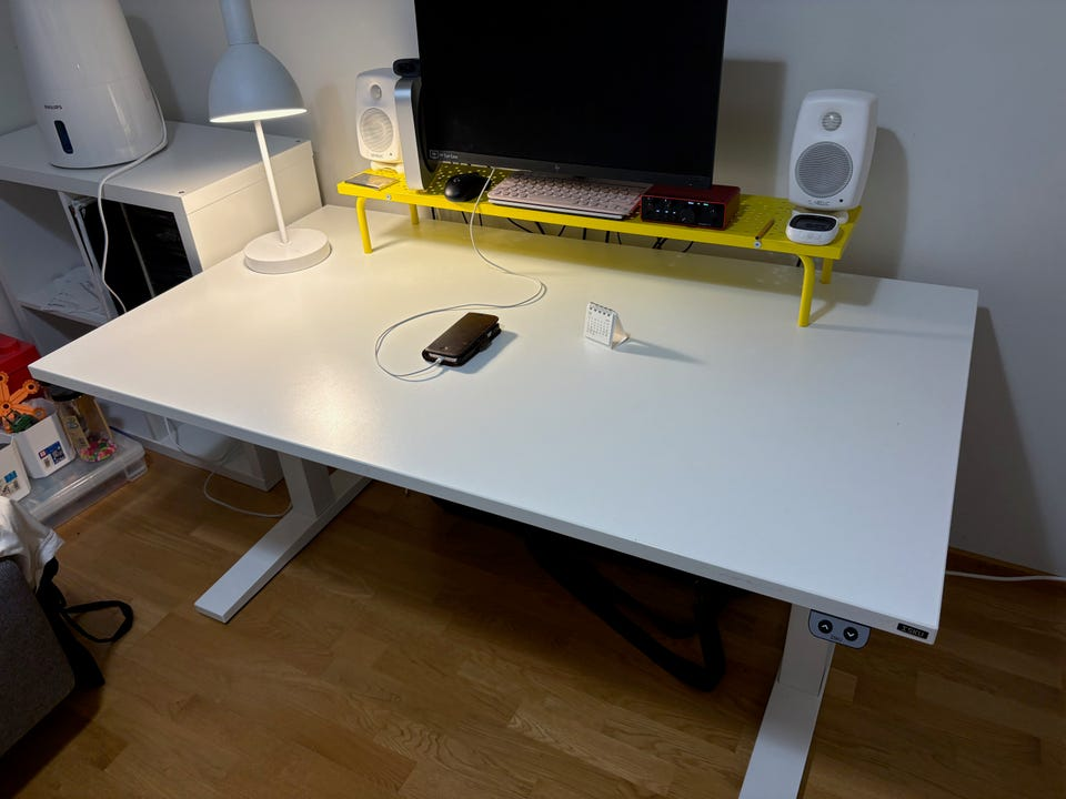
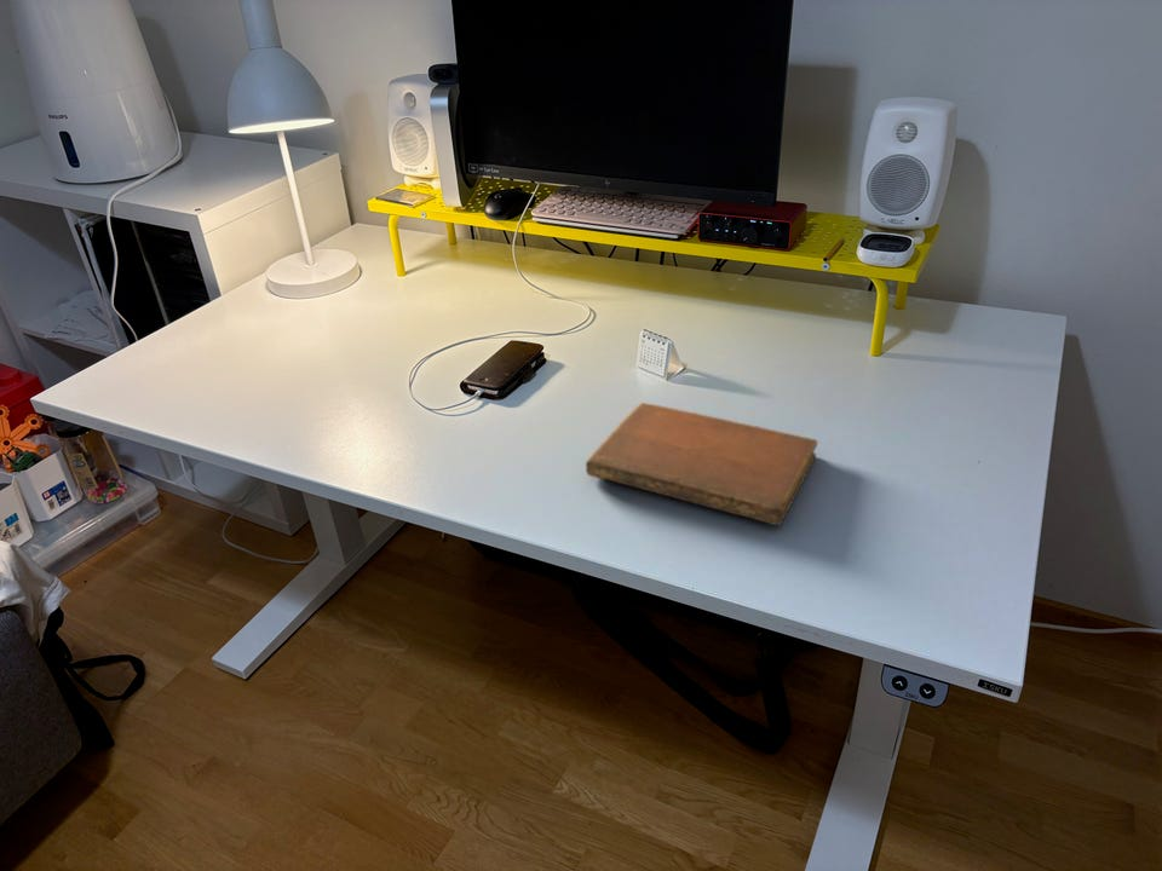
+ notebook [585,402,818,526]
